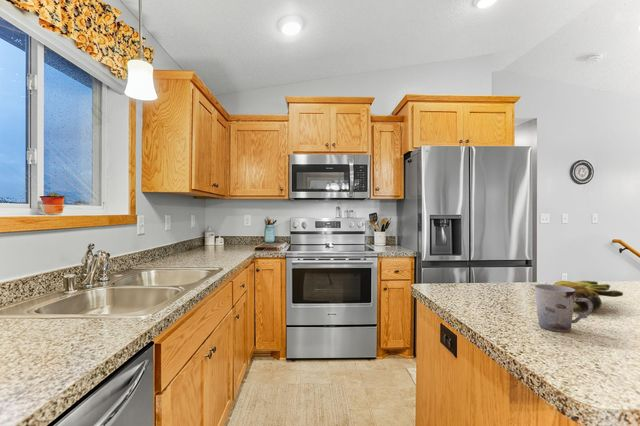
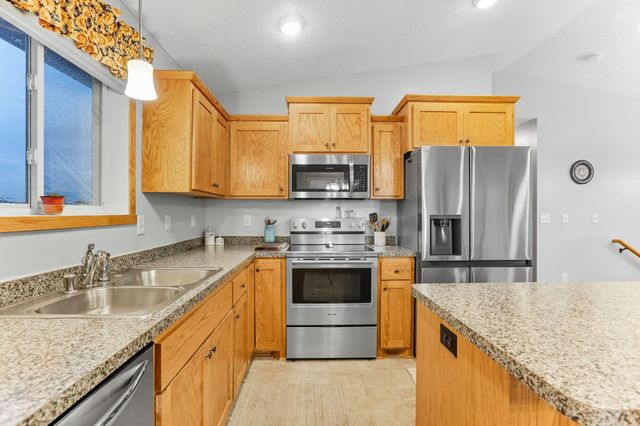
- cup [533,283,593,333]
- banana bunch [553,280,624,313]
